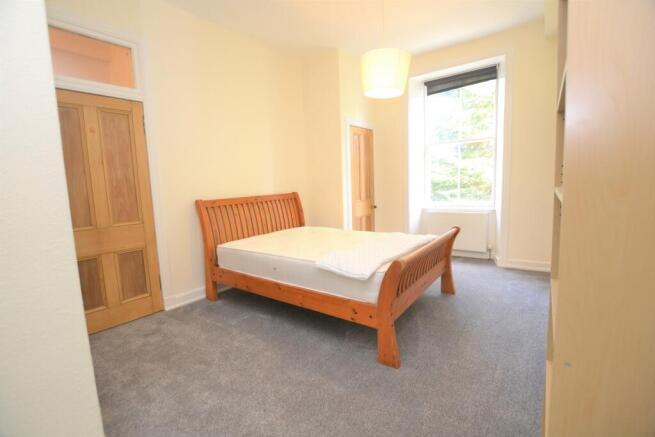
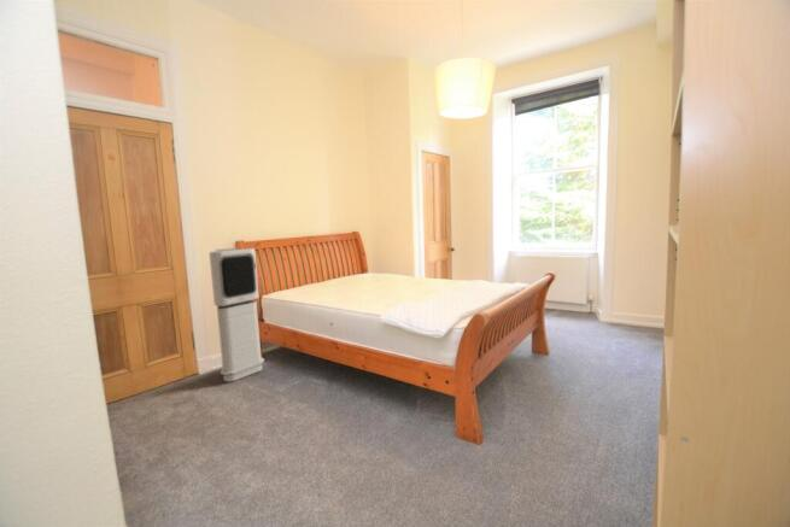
+ air purifier [209,247,265,383]
